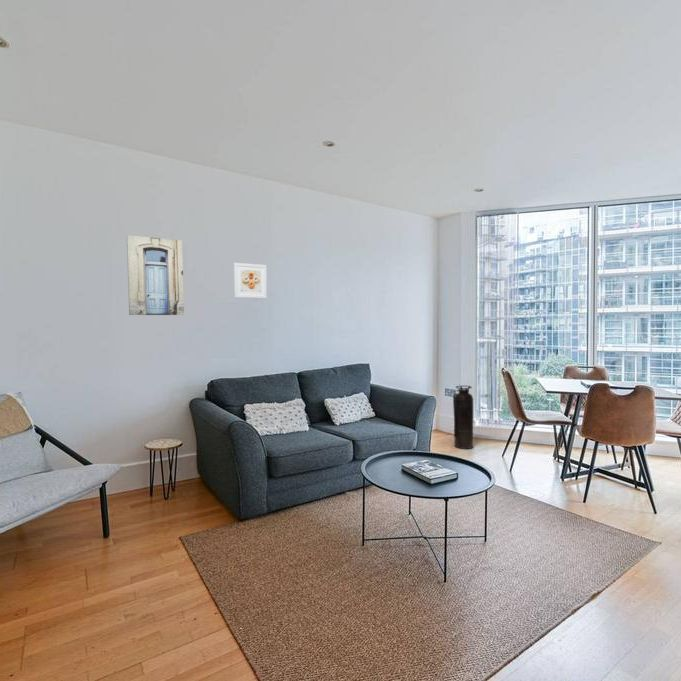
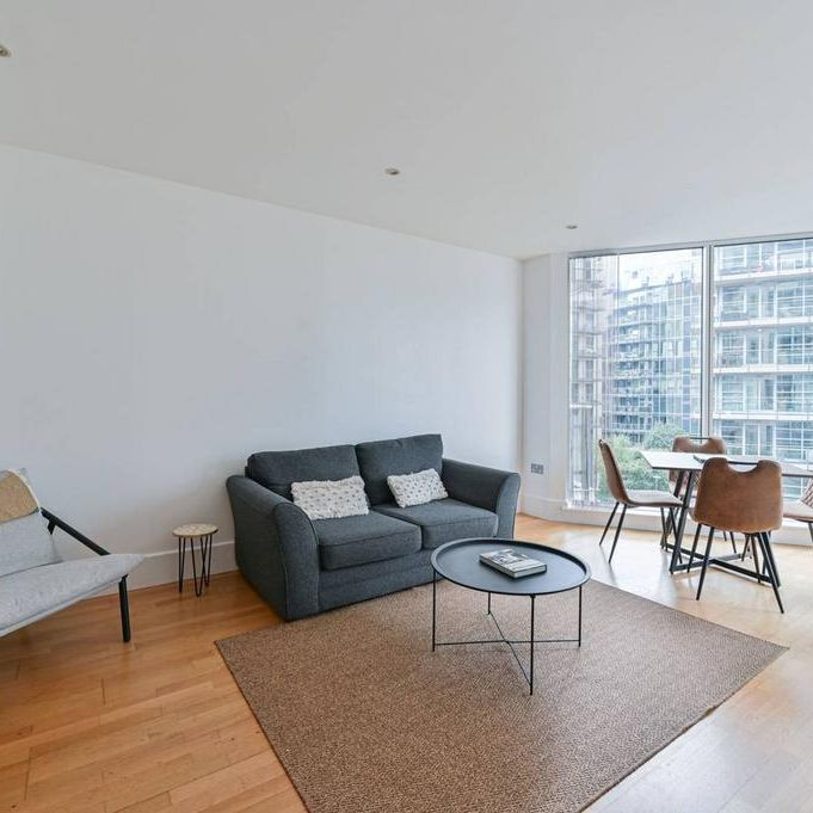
- fire extinguisher [452,385,474,450]
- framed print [233,262,268,299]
- wall art [126,234,185,316]
